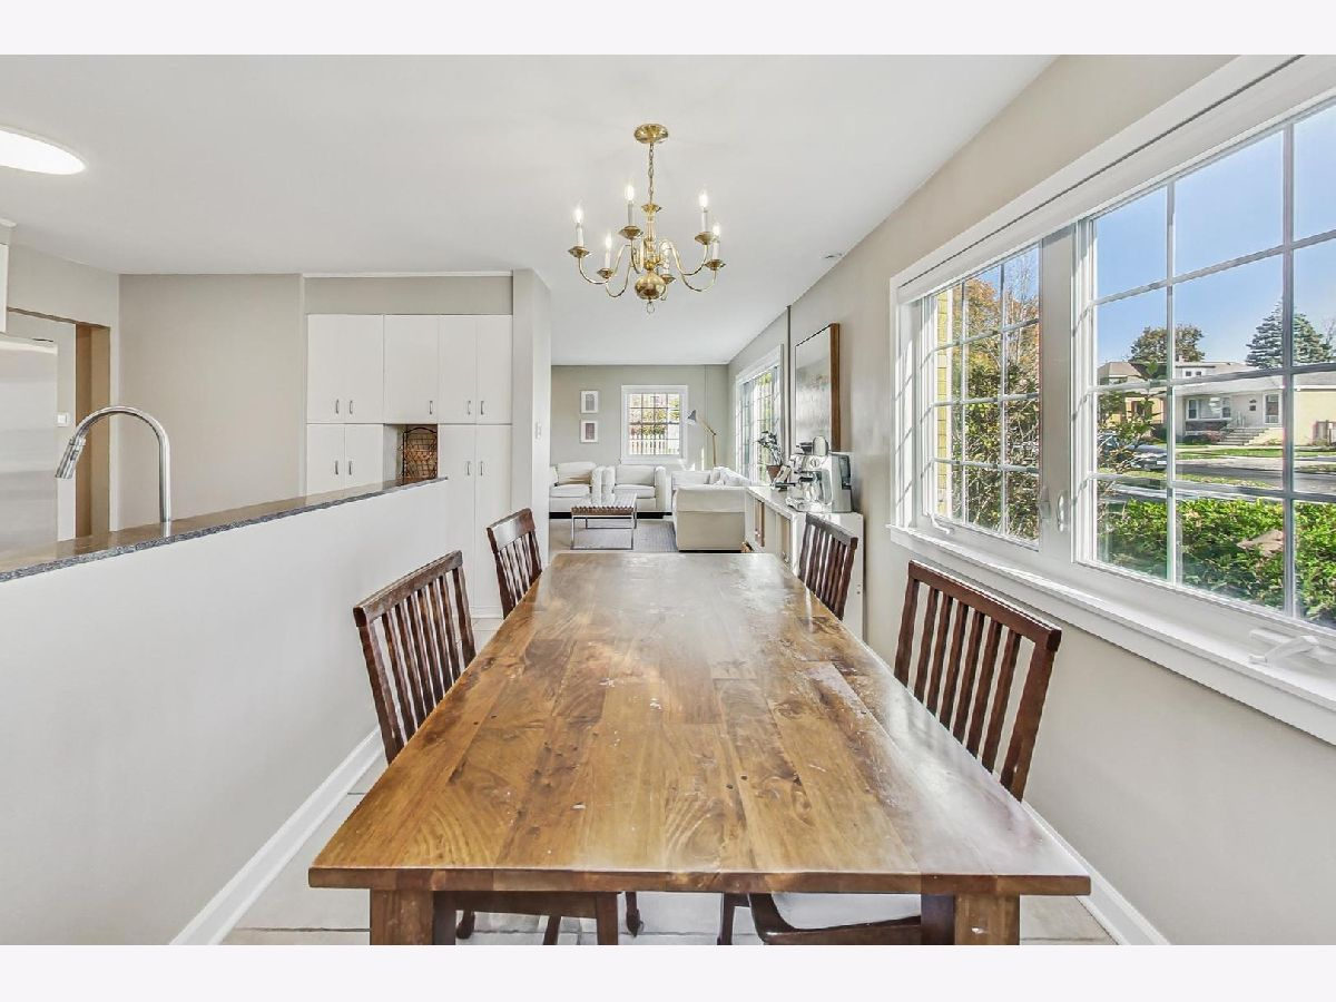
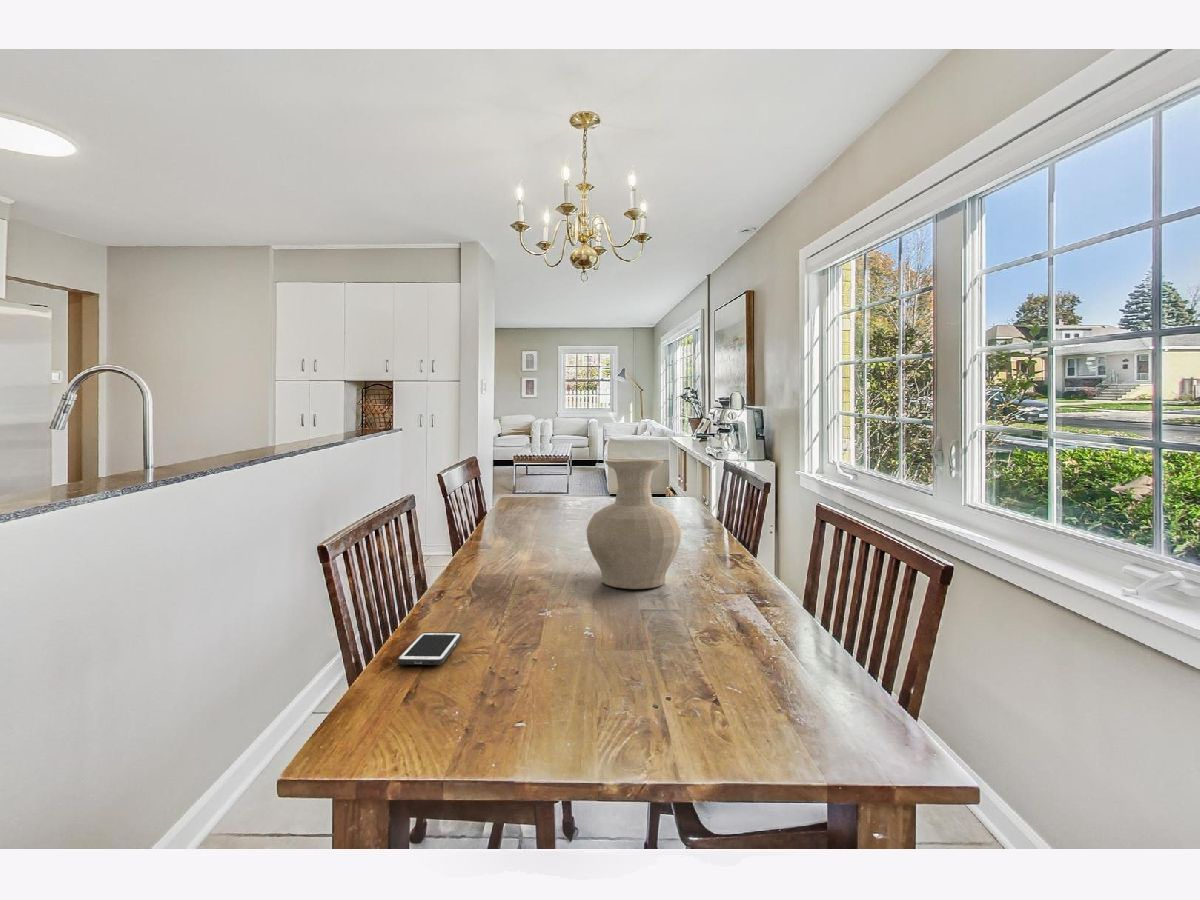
+ cell phone [397,631,463,666]
+ vase [586,458,682,590]
